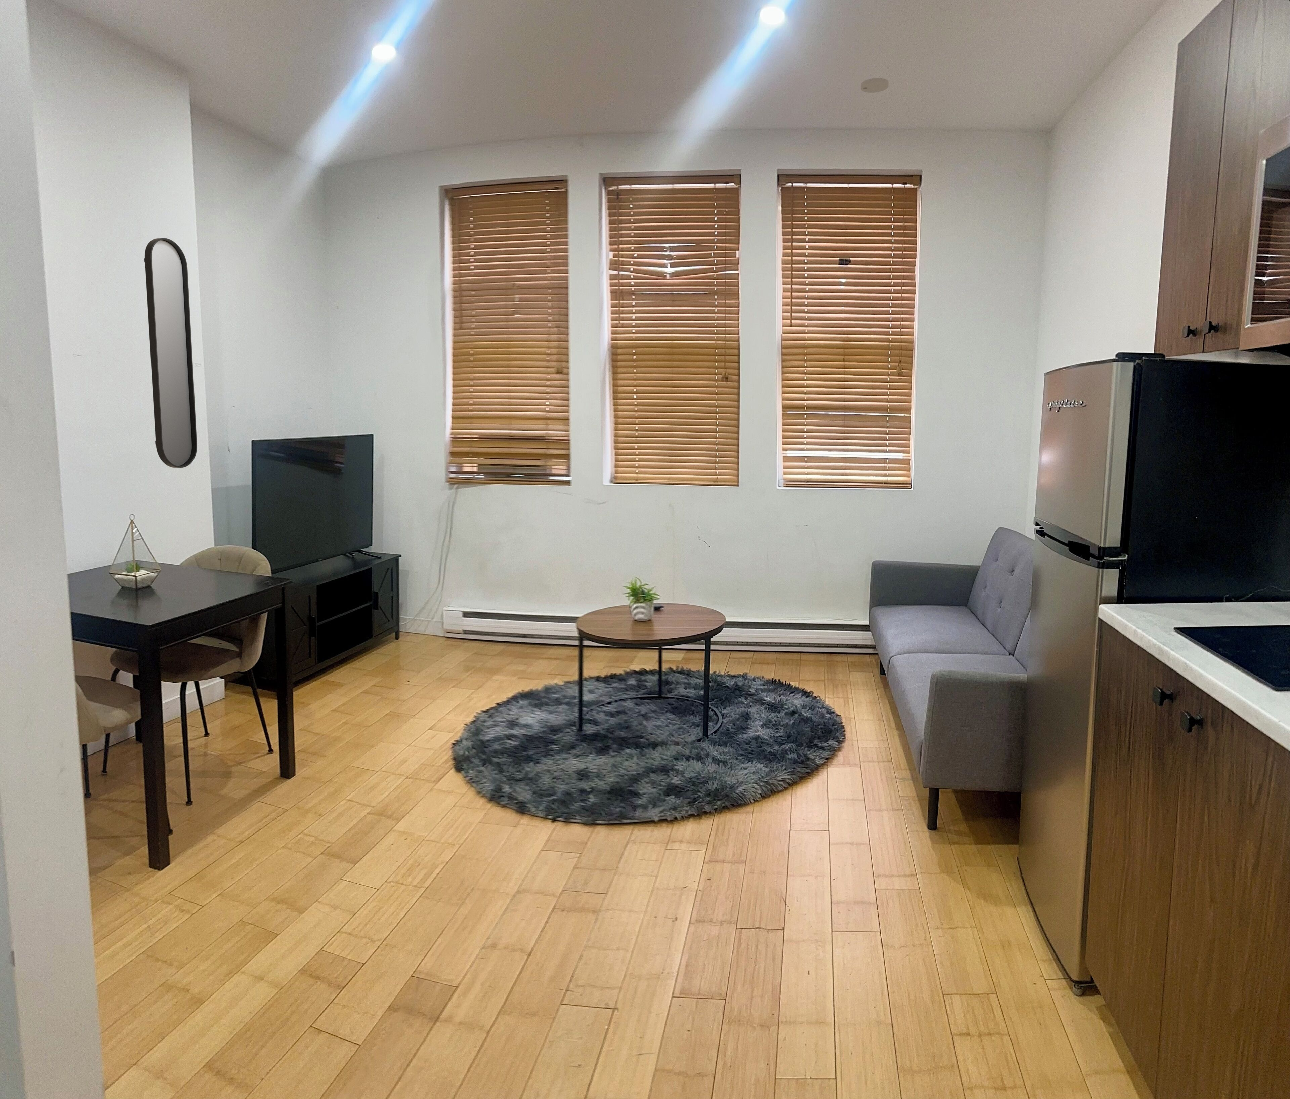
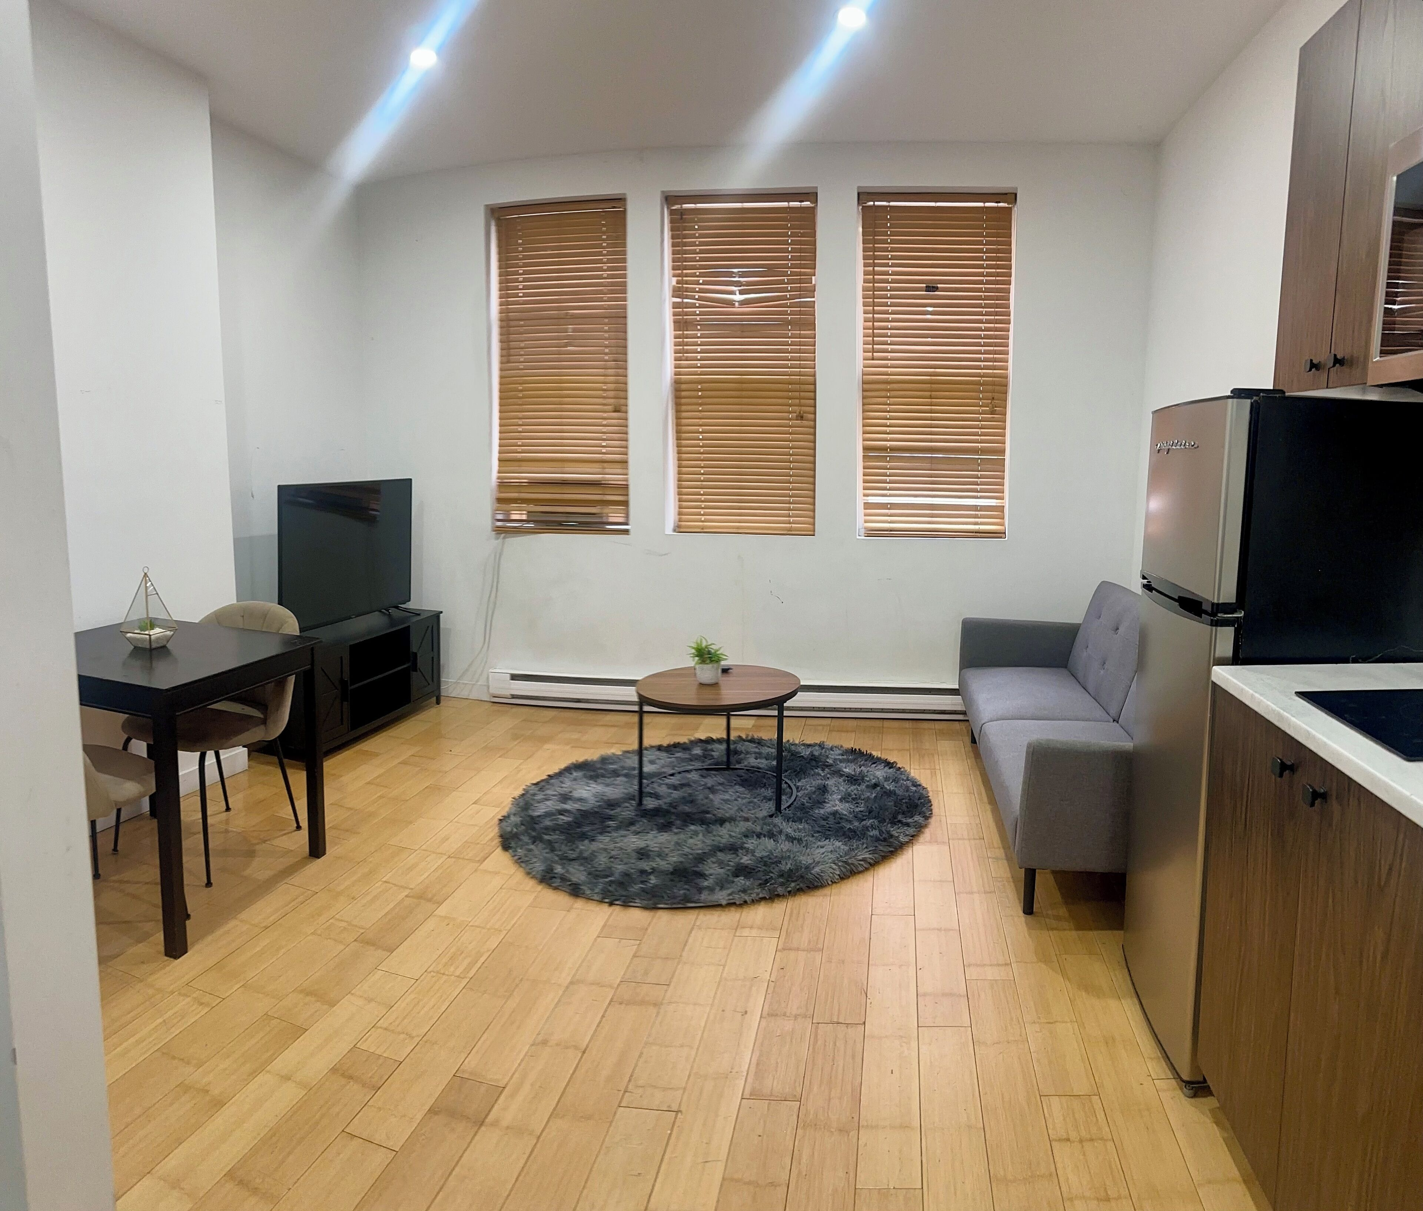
- smoke detector [861,77,889,93]
- home mirror [144,238,197,469]
